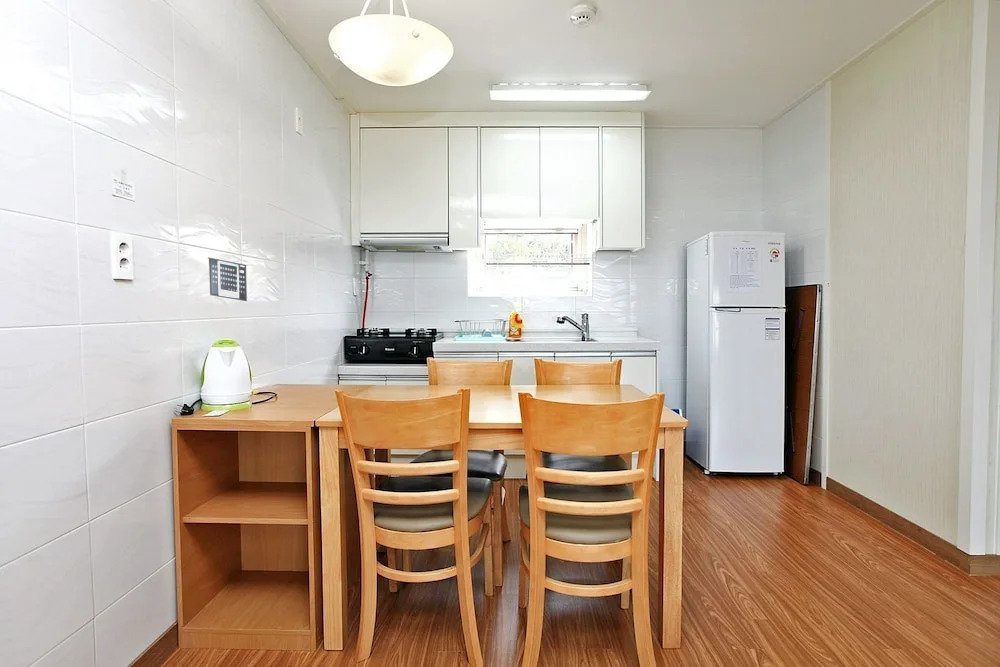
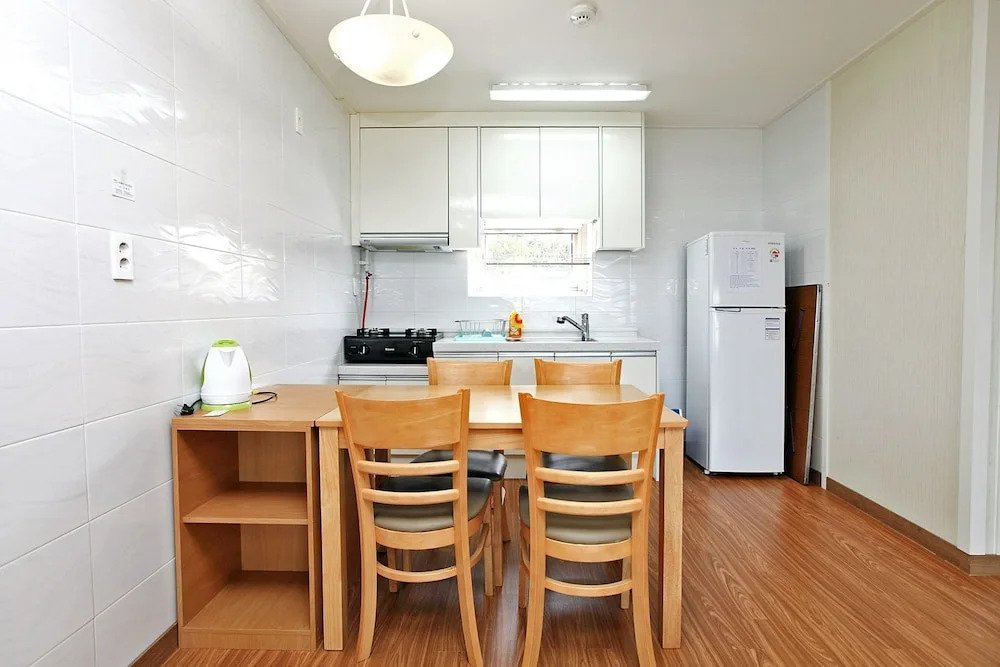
- calendar [207,256,248,303]
